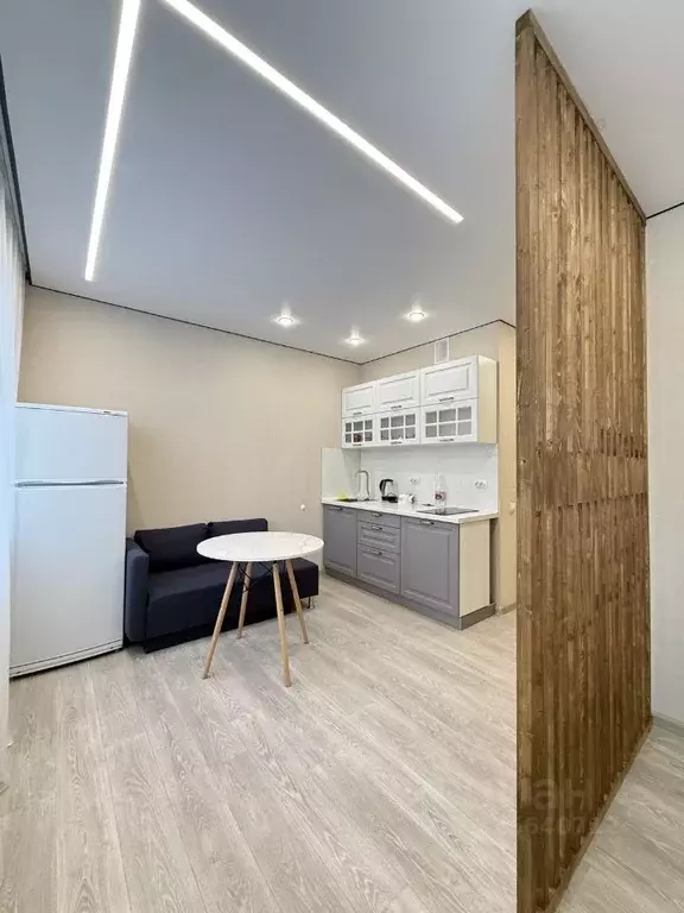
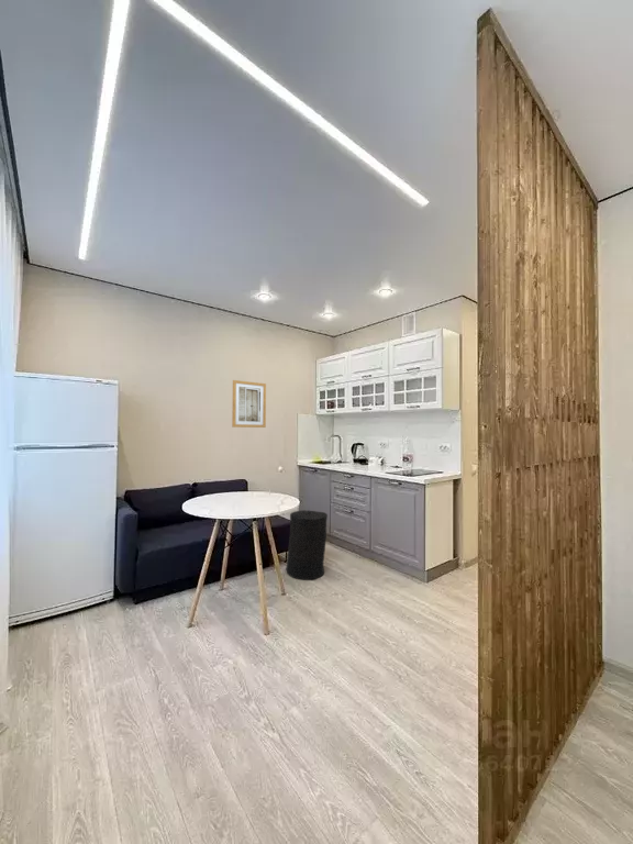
+ trash can [285,509,329,581]
+ wall art [231,379,267,429]
